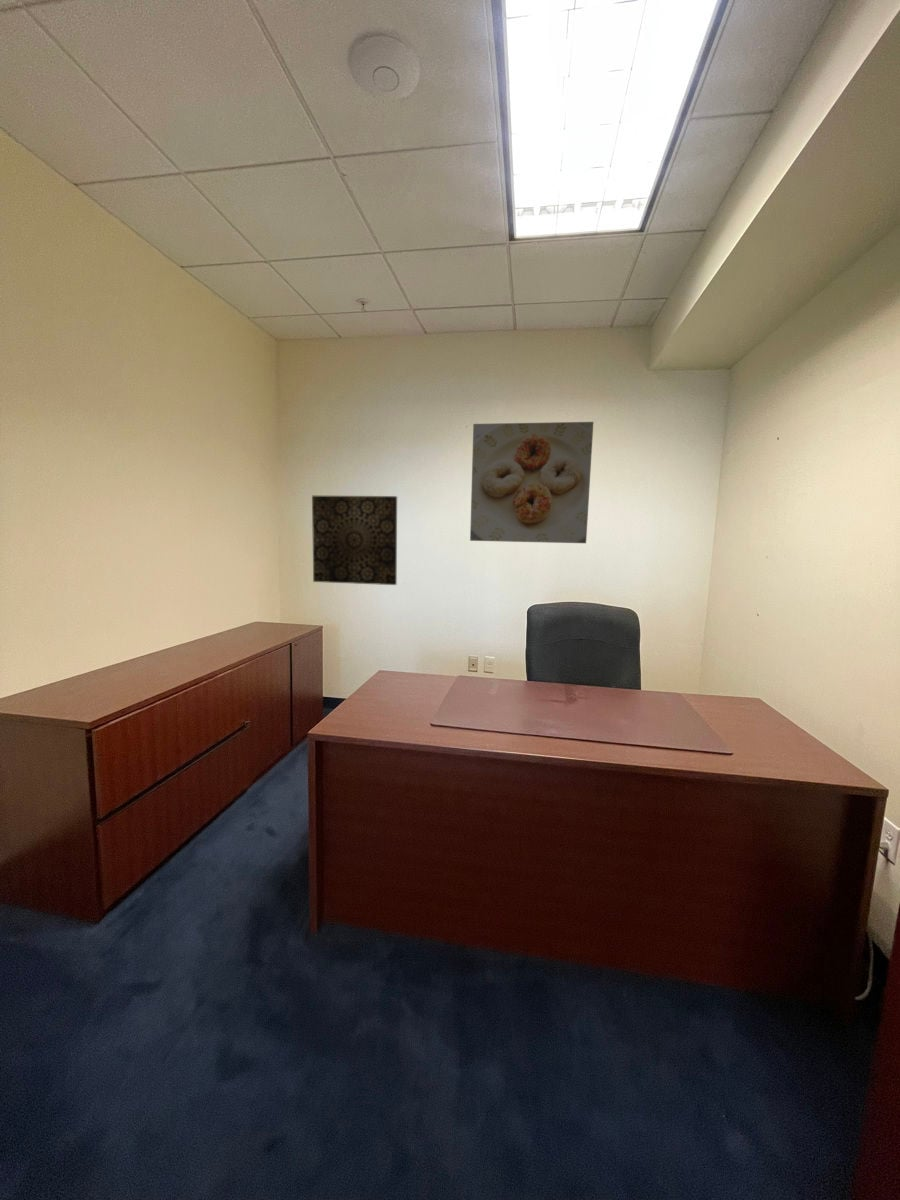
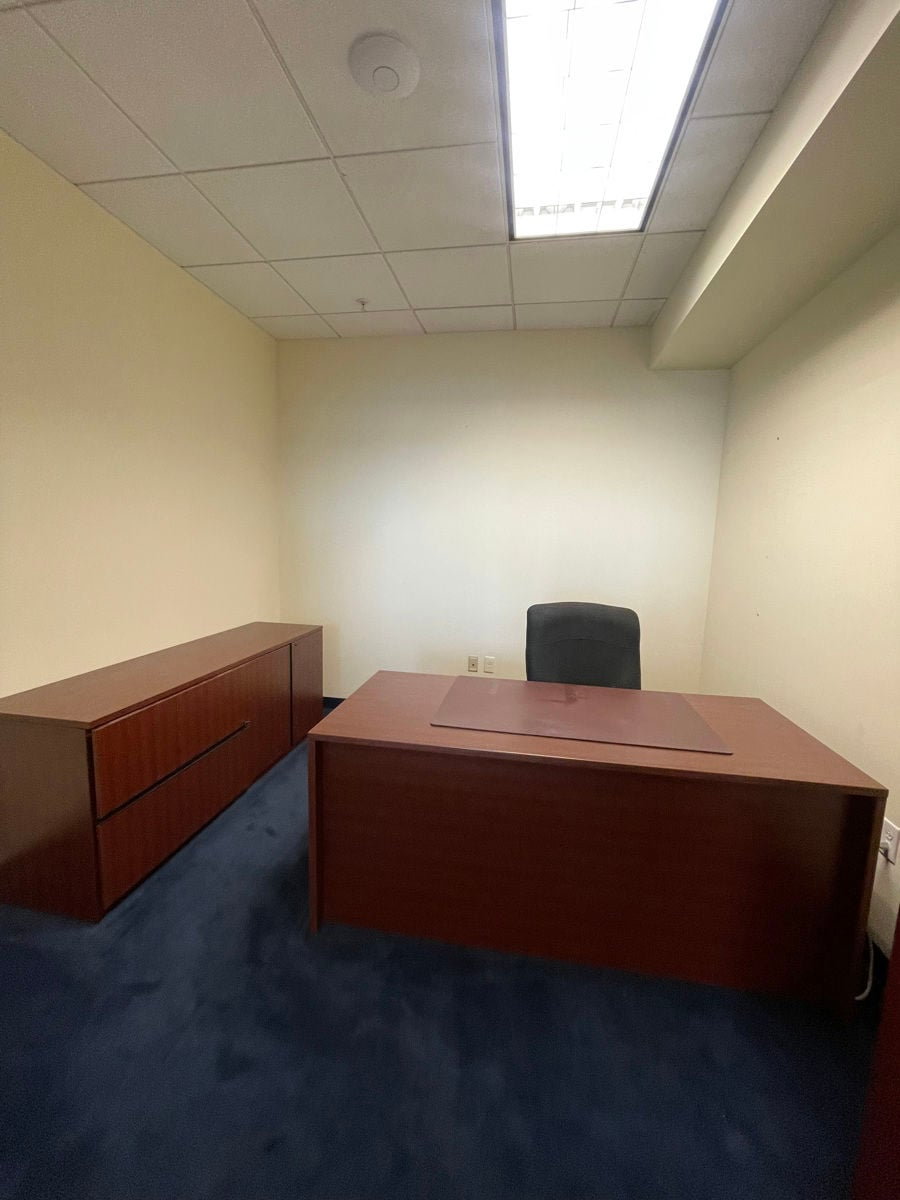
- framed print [469,421,594,544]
- wall art [311,495,398,586]
